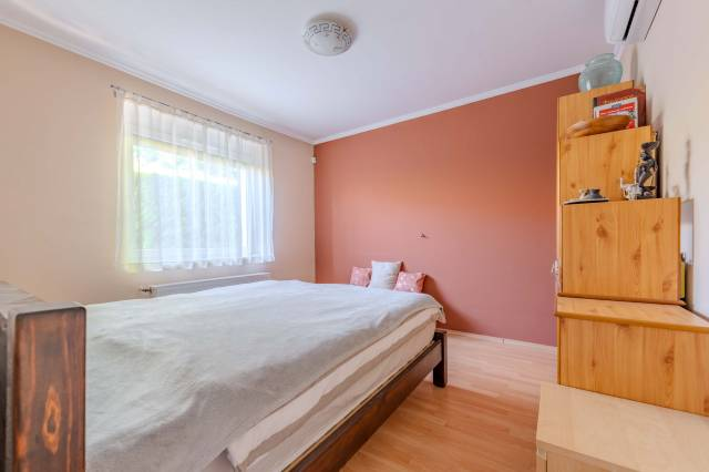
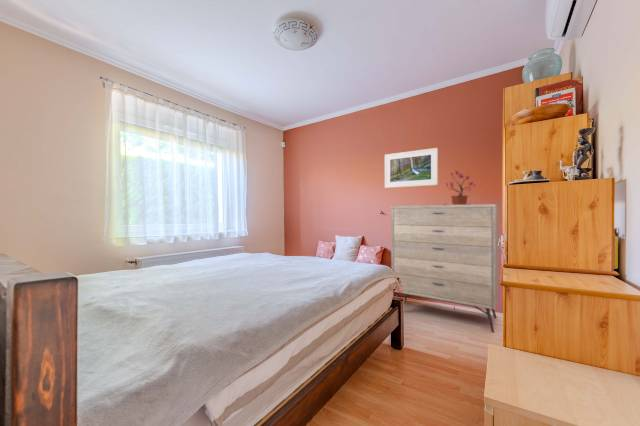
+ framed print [384,147,439,189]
+ dresser [390,203,499,334]
+ potted plant [443,169,476,205]
